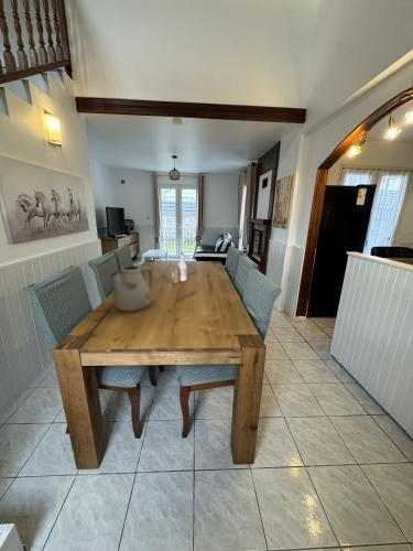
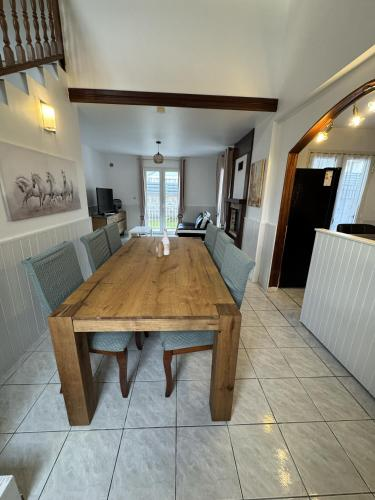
- teapot [109,264,154,313]
